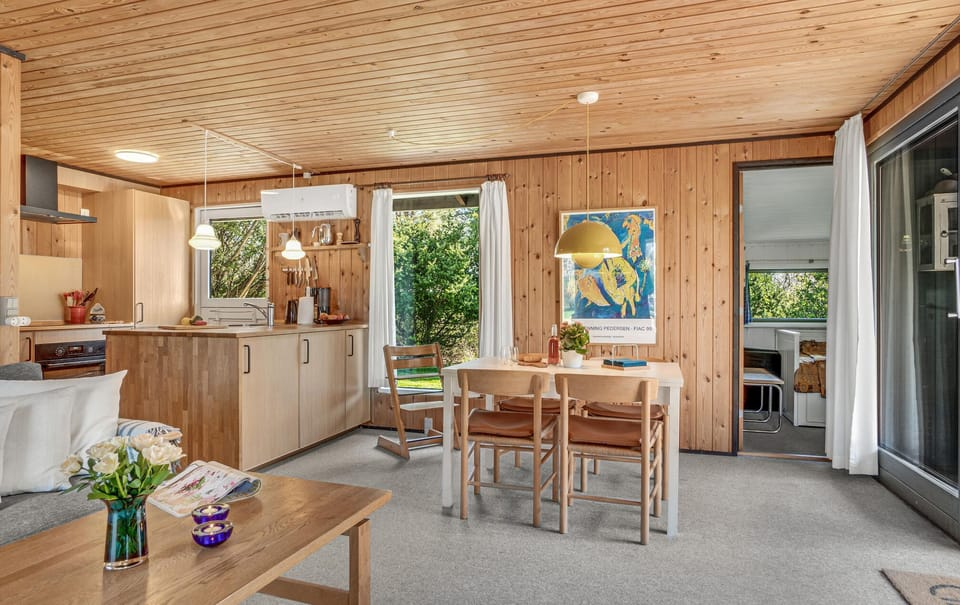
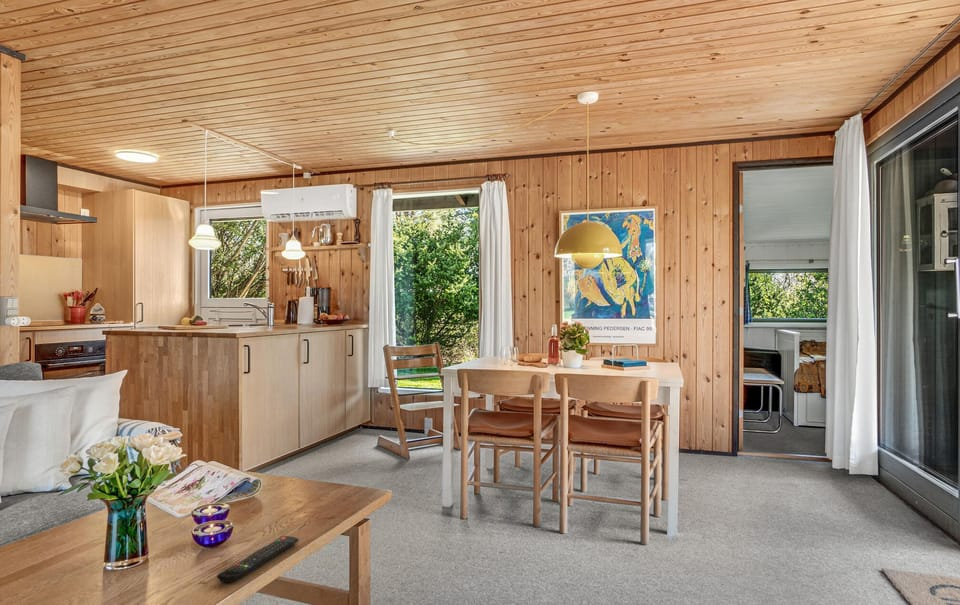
+ remote control [216,535,300,584]
